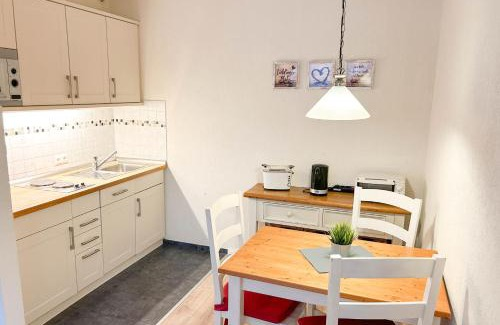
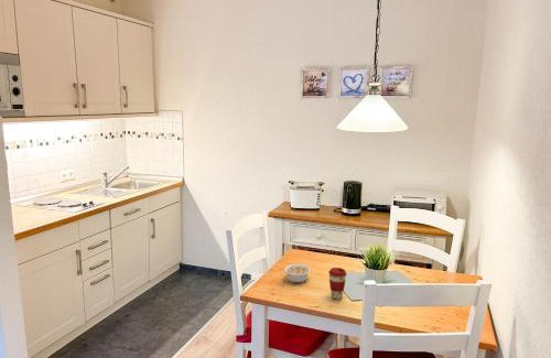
+ legume [281,263,312,284]
+ coffee cup [327,267,348,301]
